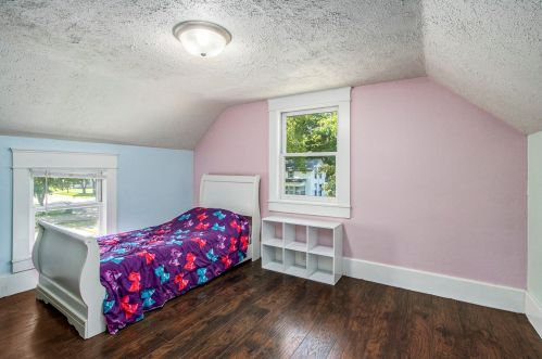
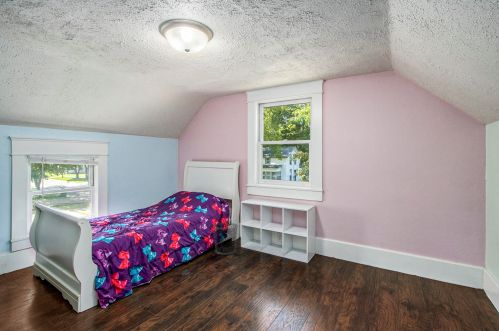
+ waste bin [213,222,239,255]
